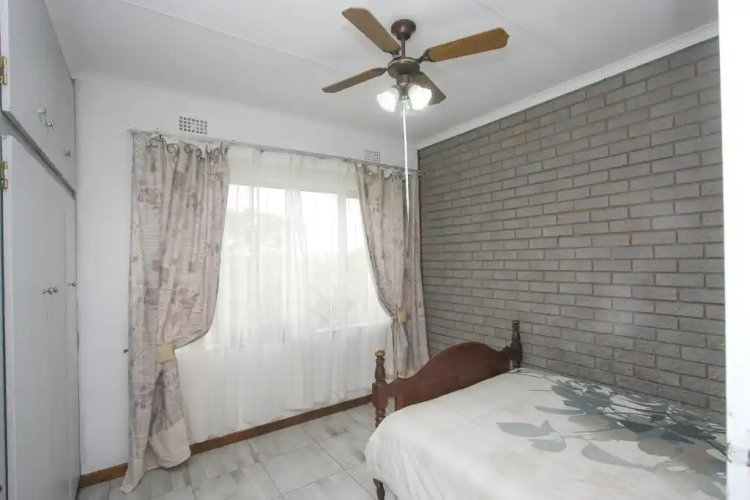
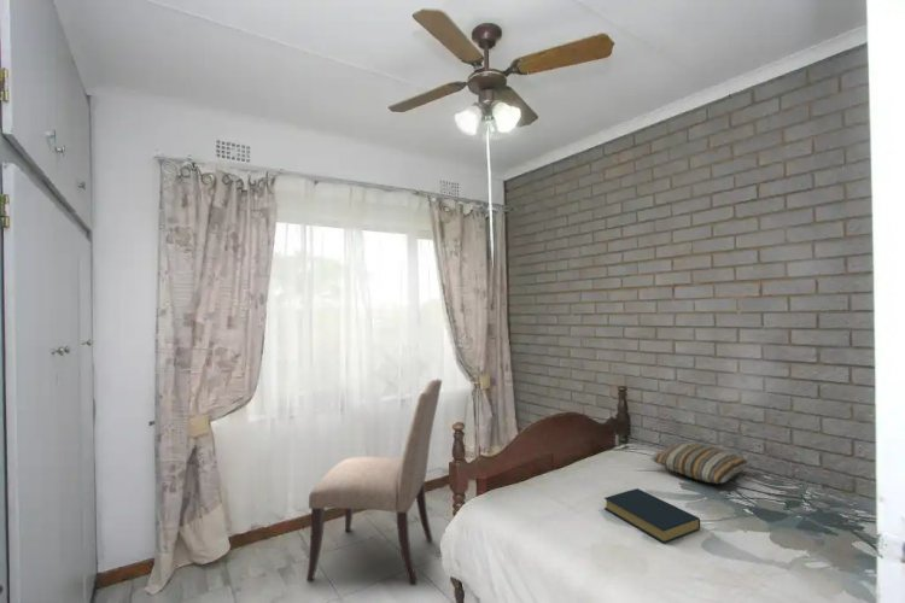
+ pillow [649,441,753,485]
+ chair [305,377,443,586]
+ hardback book [603,487,701,544]
